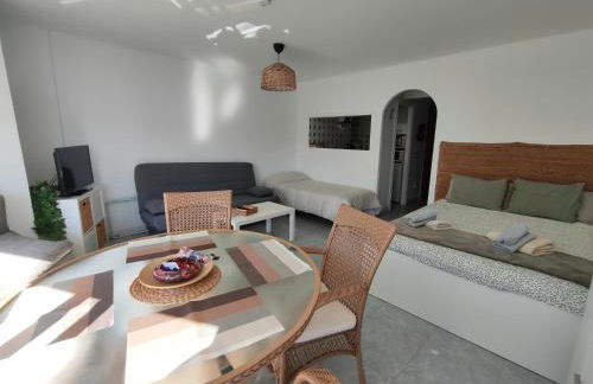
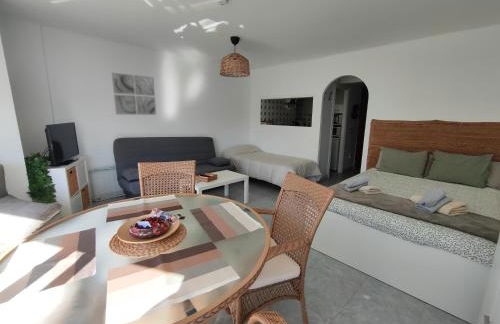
+ wall art [111,72,157,116]
